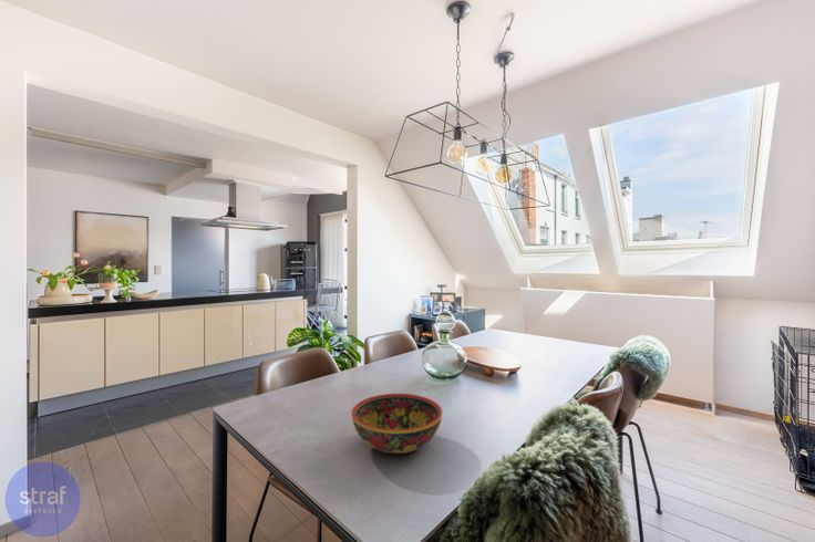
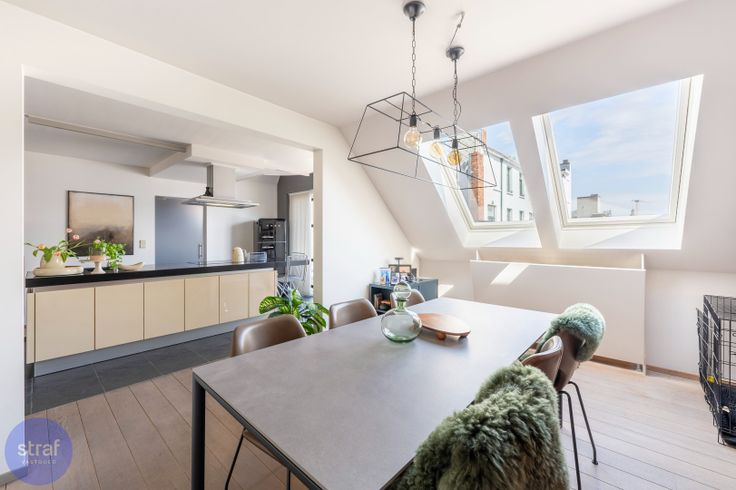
- bowl [351,393,443,455]
